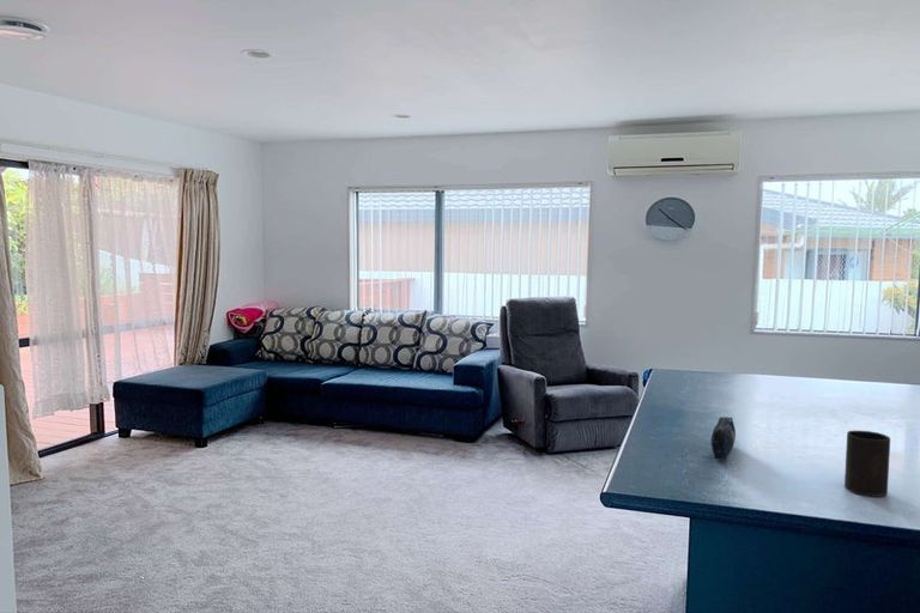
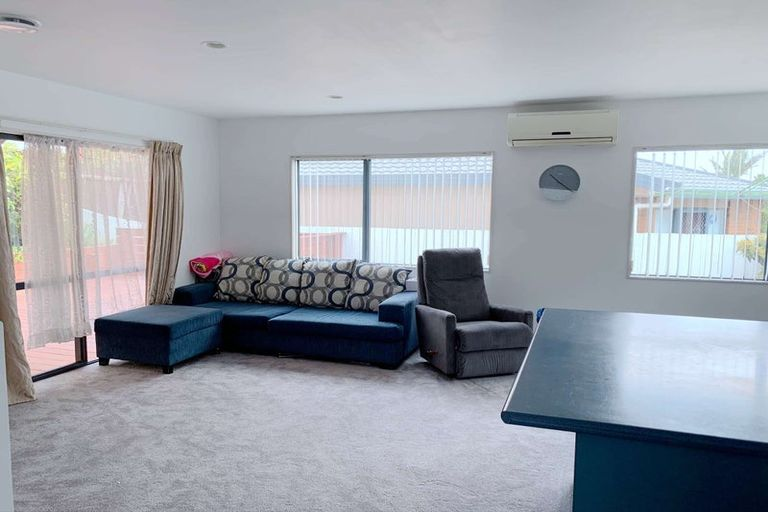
- cup [843,430,891,498]
- pencil case [710,415,737,461]
